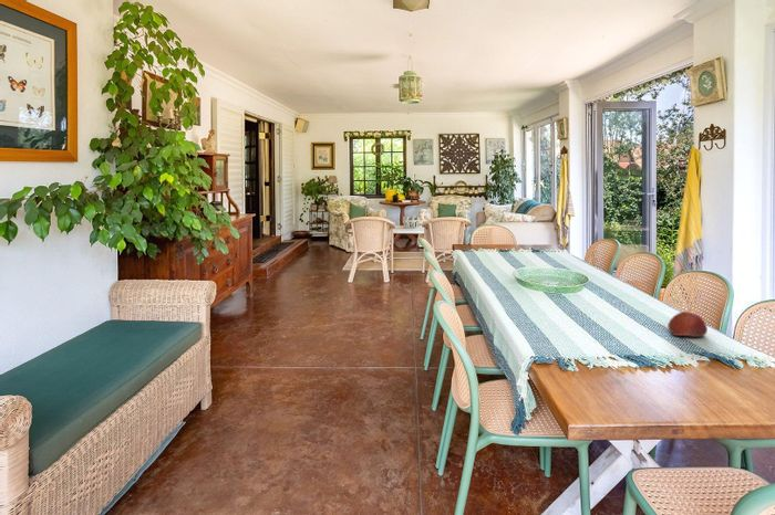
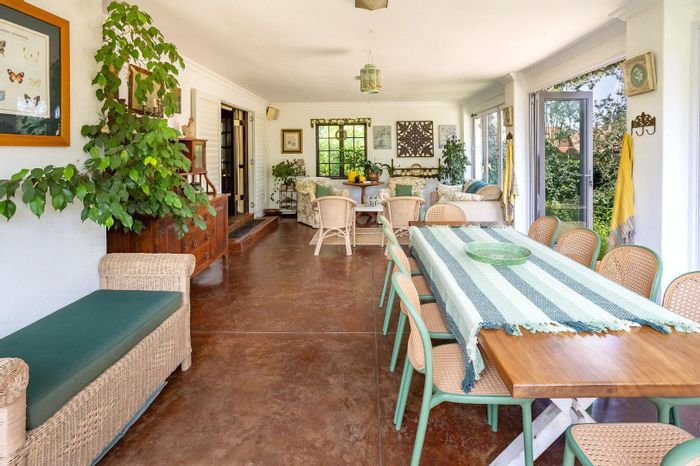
- apple [666,311,709,338]
